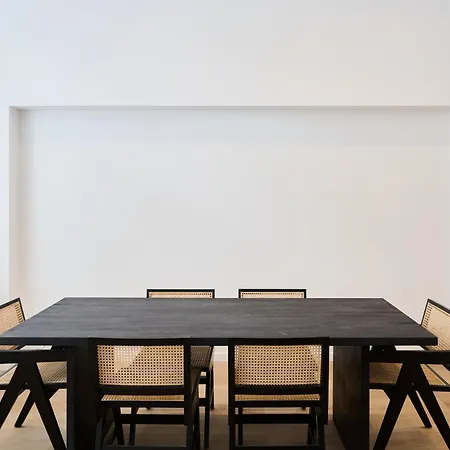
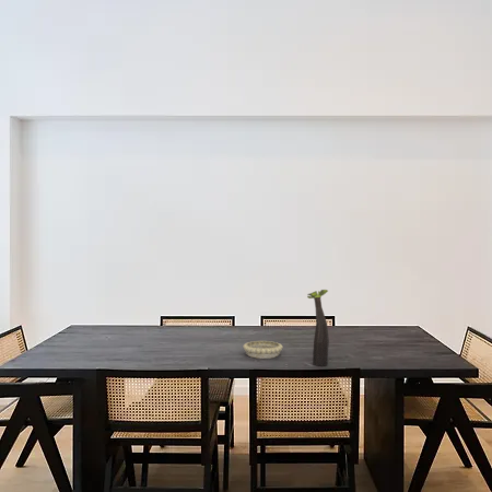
+ plant [306,289,330,367]
+ decorative bowl [242,340,283,360]
